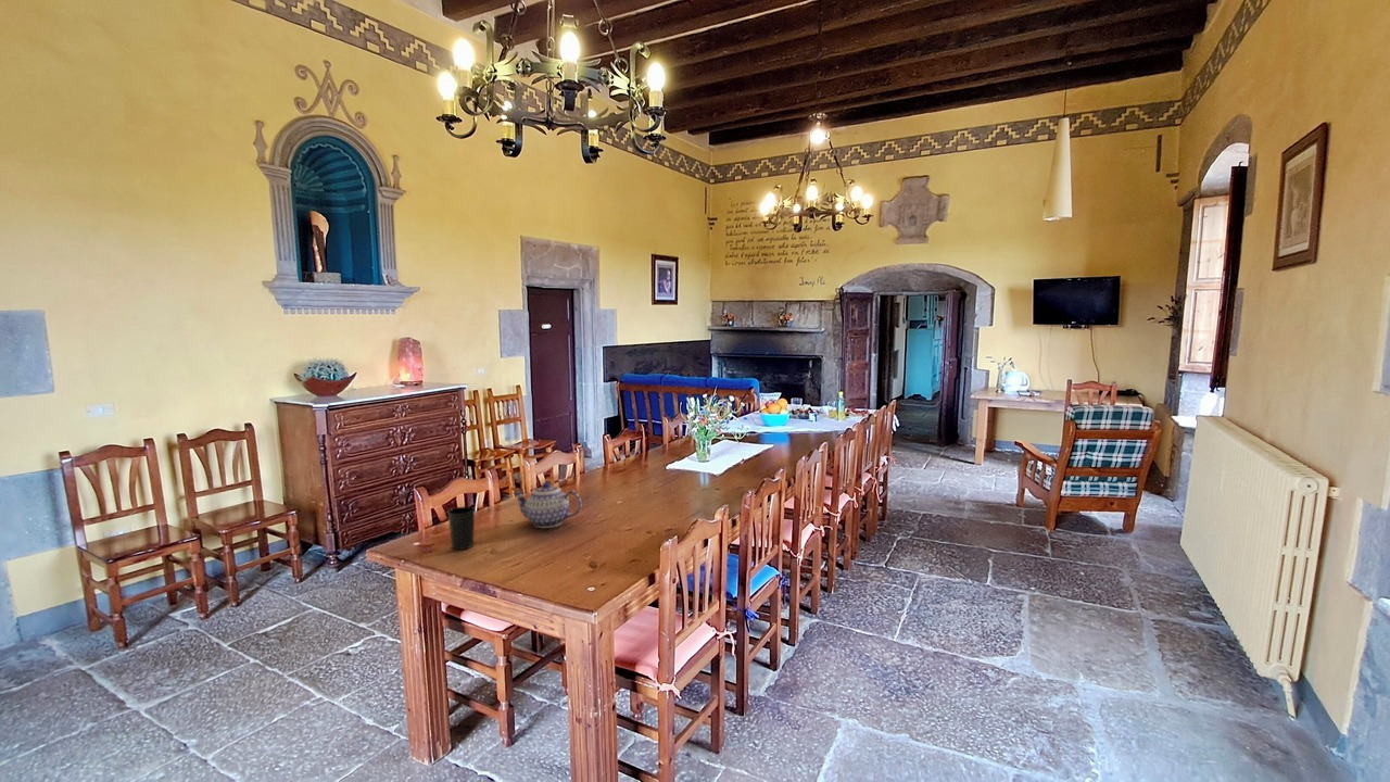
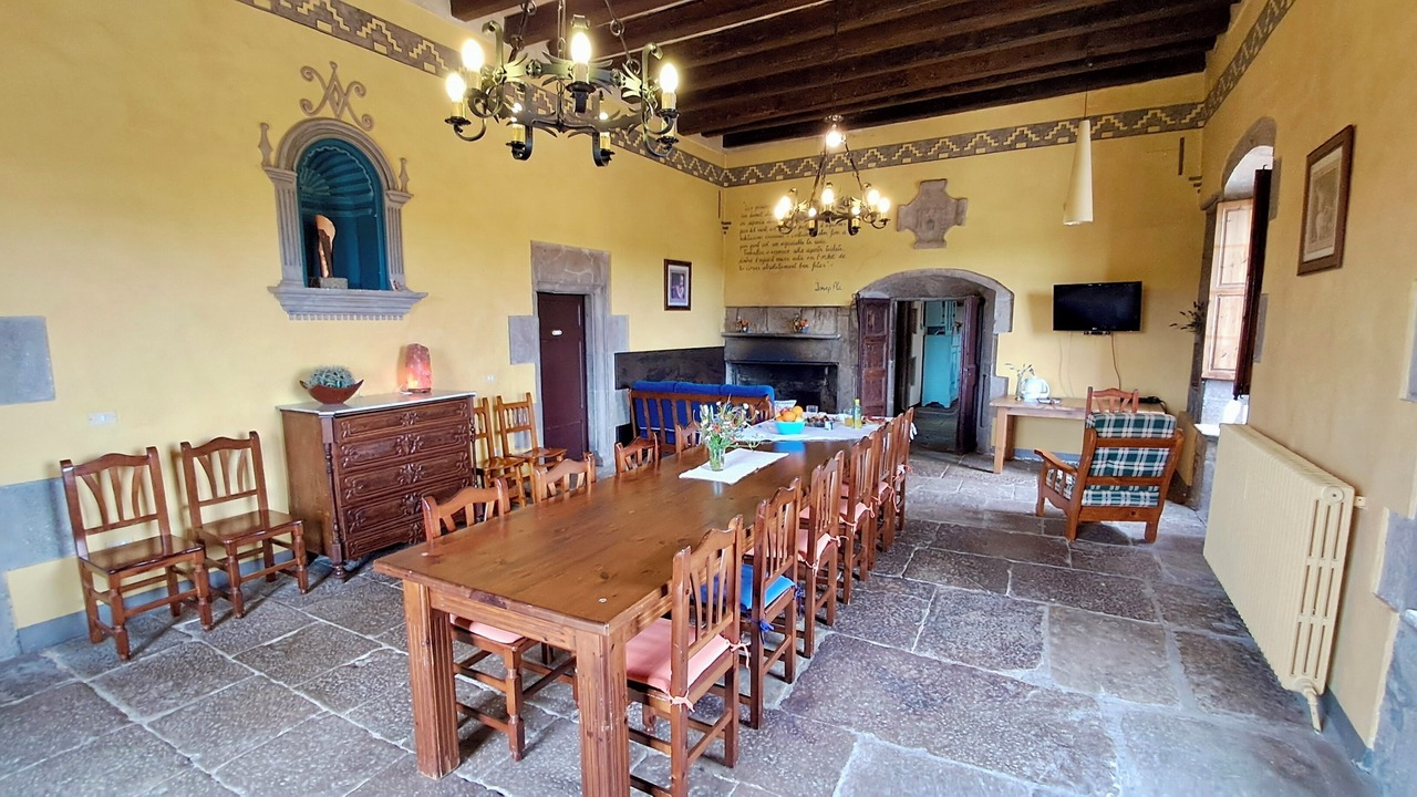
- cup [447,505,476,551]
- teapot [513,481,582,529]
